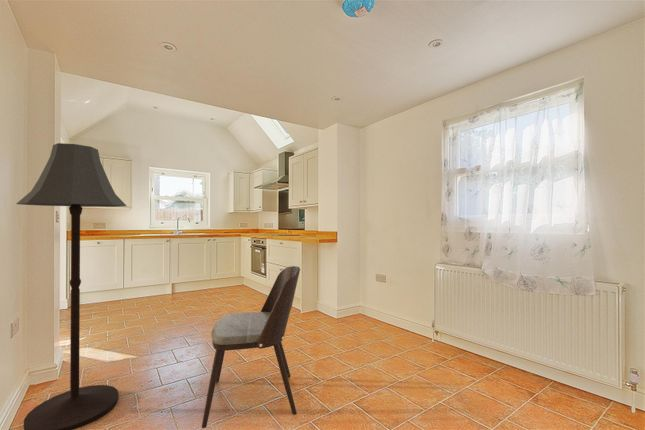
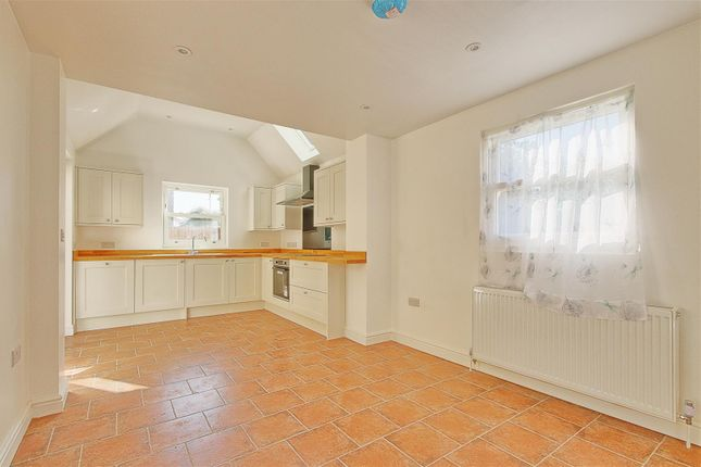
- dining chair [201,265,301,429]
- floor lamp [15,142,127,430]
